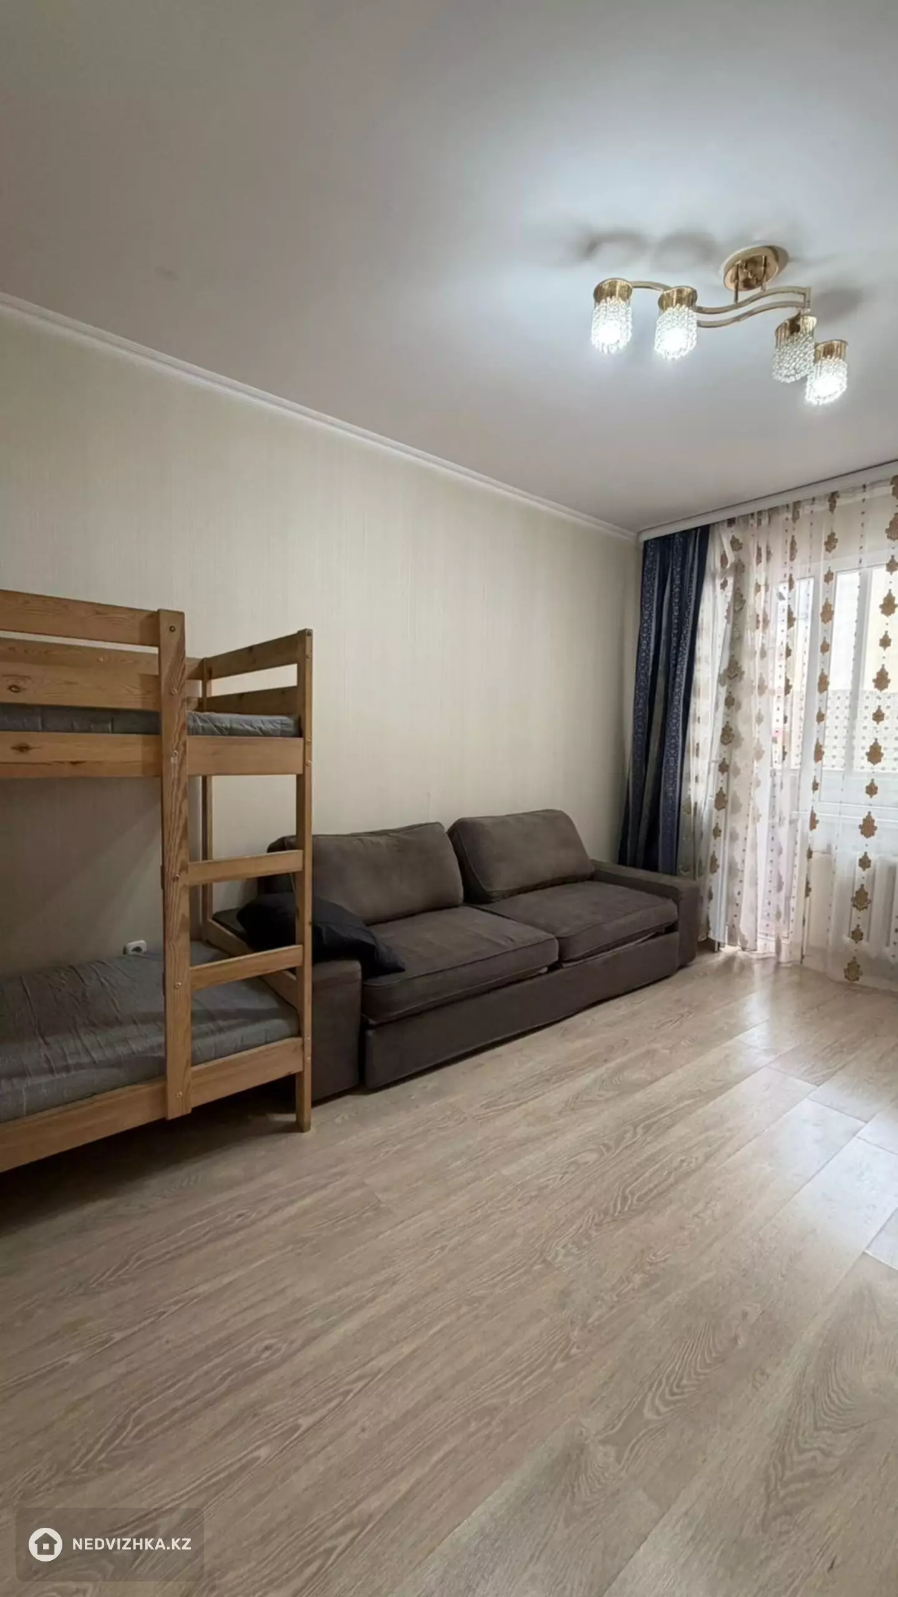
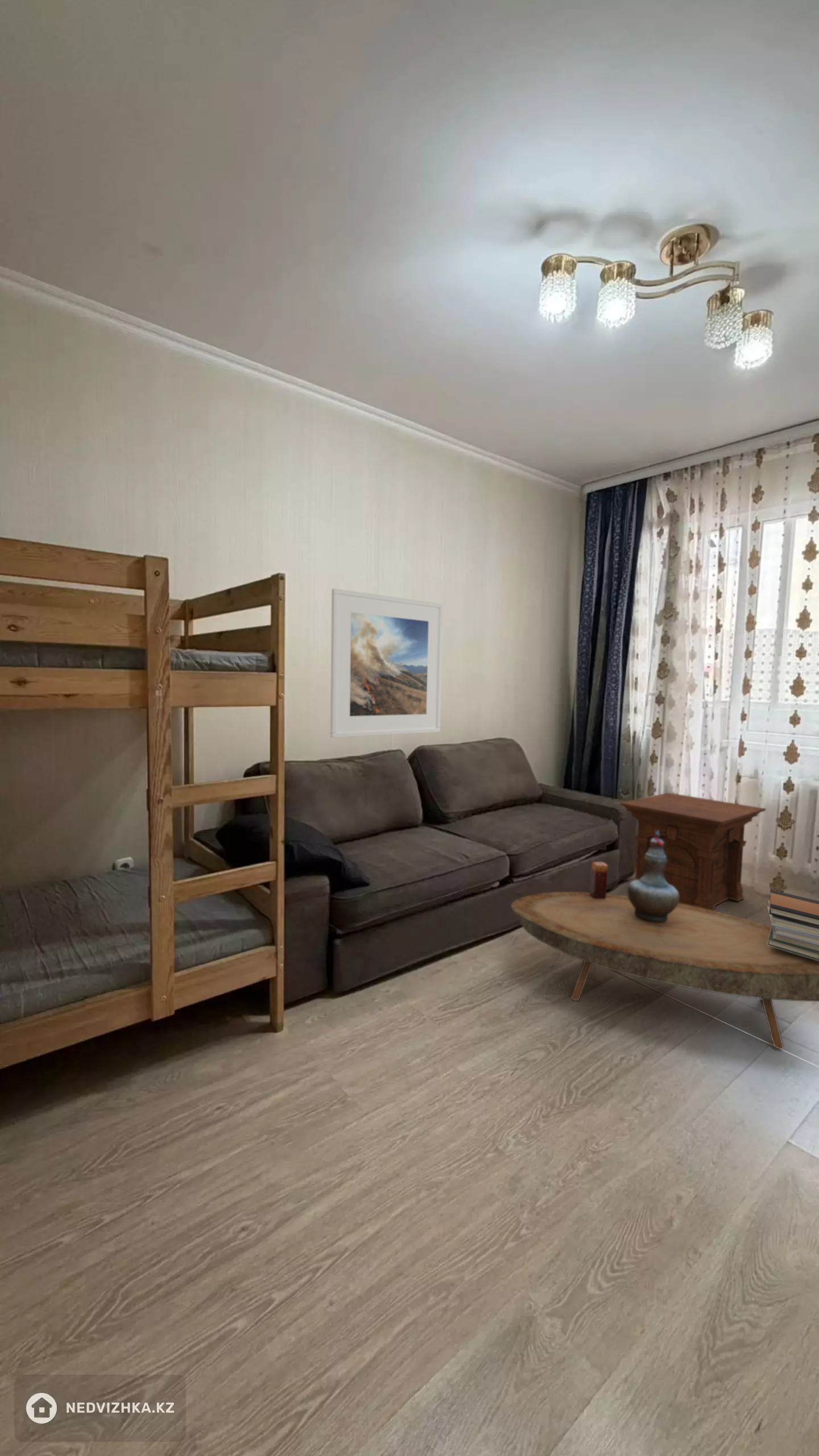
+ decorative vase [627,830,679,921]
+ candle [589,861,609,899]
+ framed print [330,588,444,738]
+ book stack [767,889,819,960]
+ side table [619,792,767,911]
+ coffee table [510,891,819,1050]
